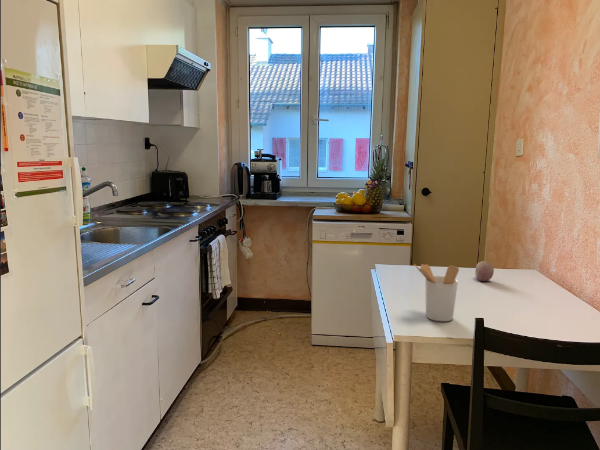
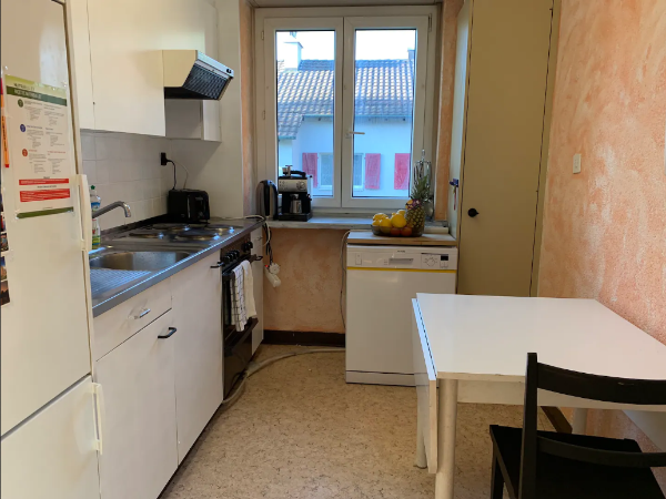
- utensil holder [413,263,460,322]
- fruit [474,260,495,282]
